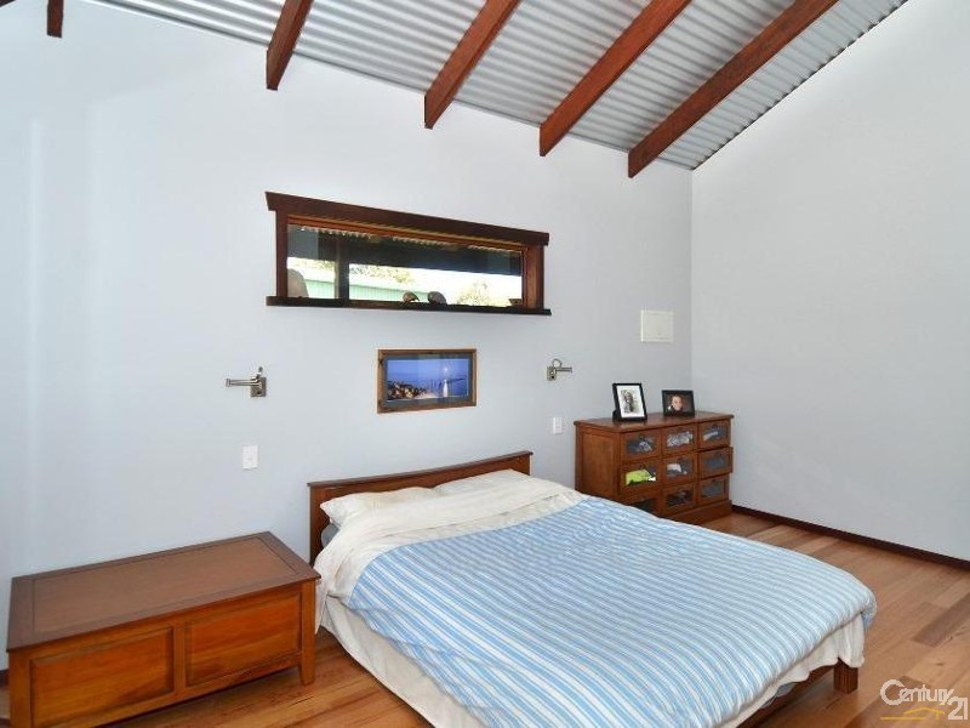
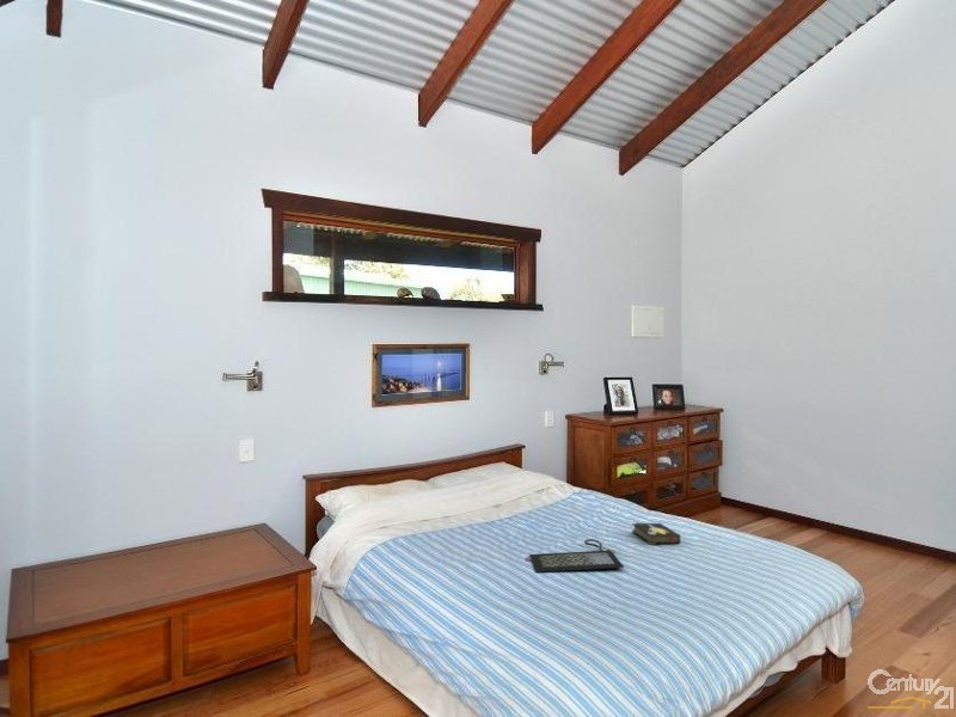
+ clutch bag [525,538,625,574]
+ hardback book [631,521,681,545]
